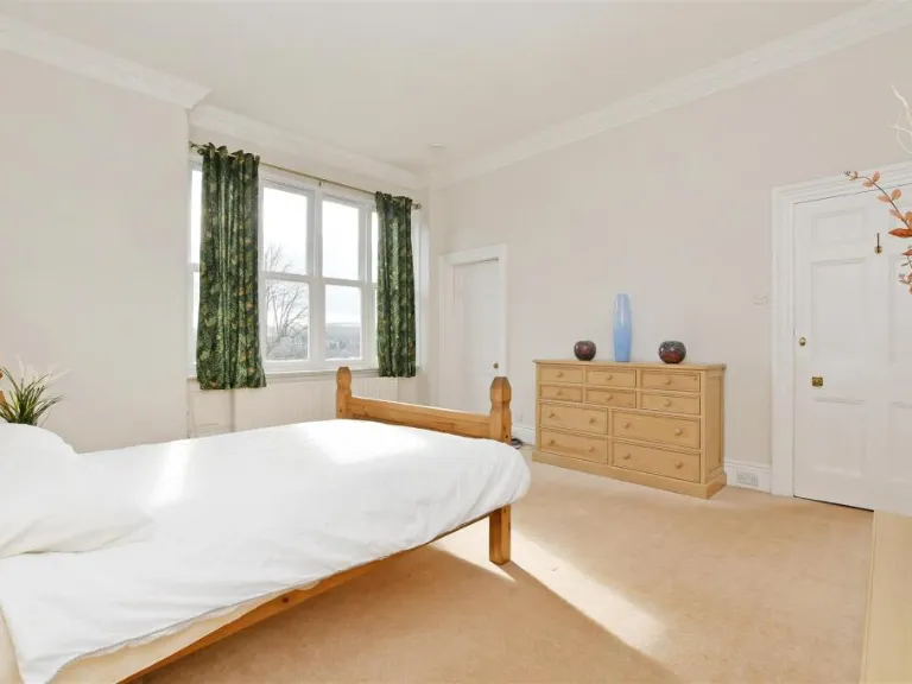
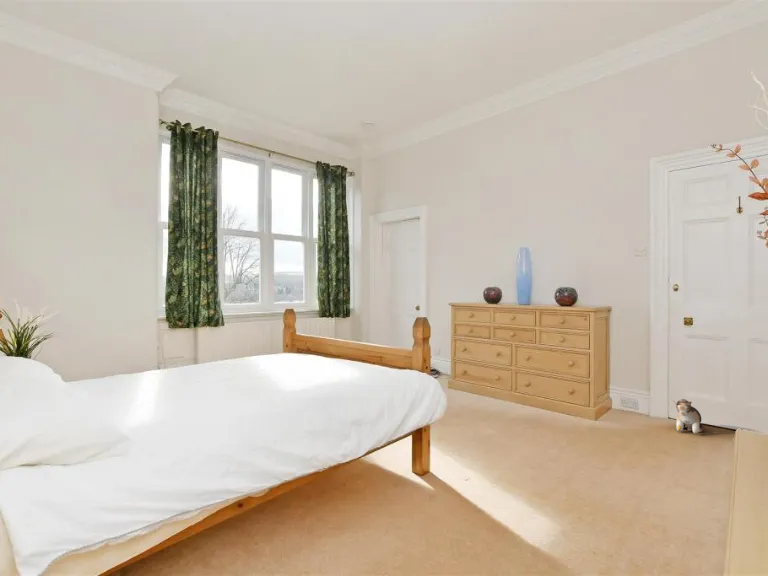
+ plush toy [672,398,705,434]
